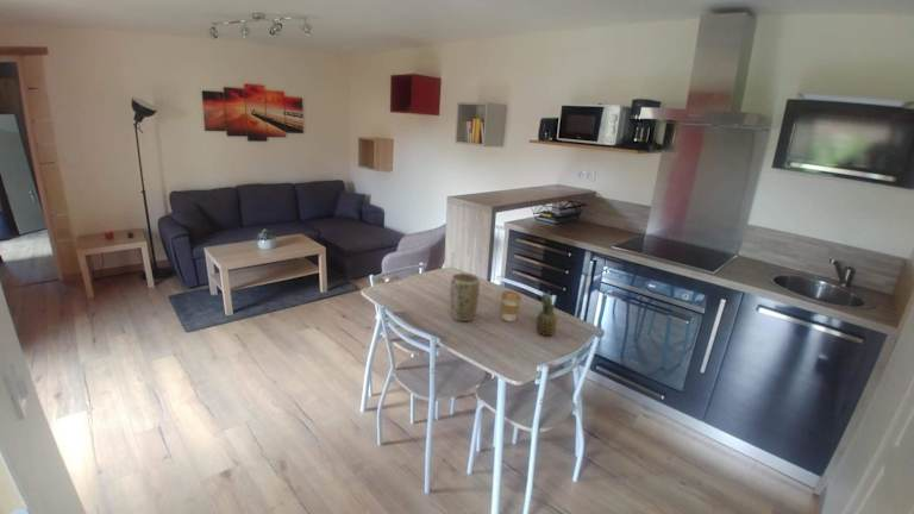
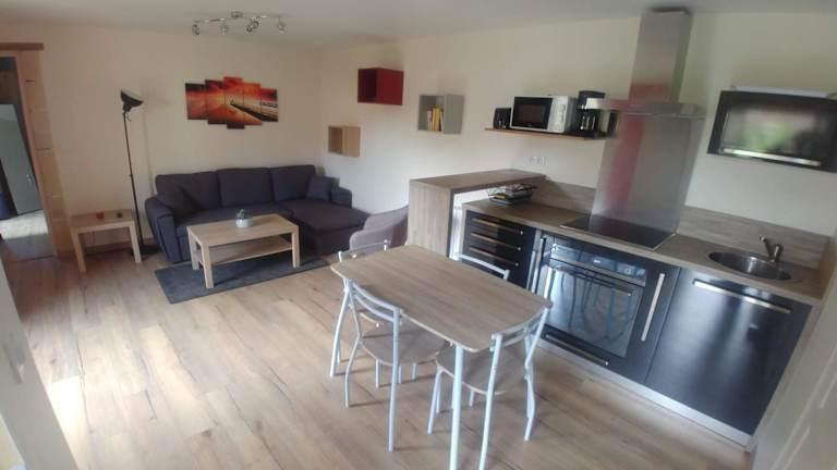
- fruit [536,290,558,338]
- coffee cup [500,289,522,322]
- plant pot [449,271,481,322]
